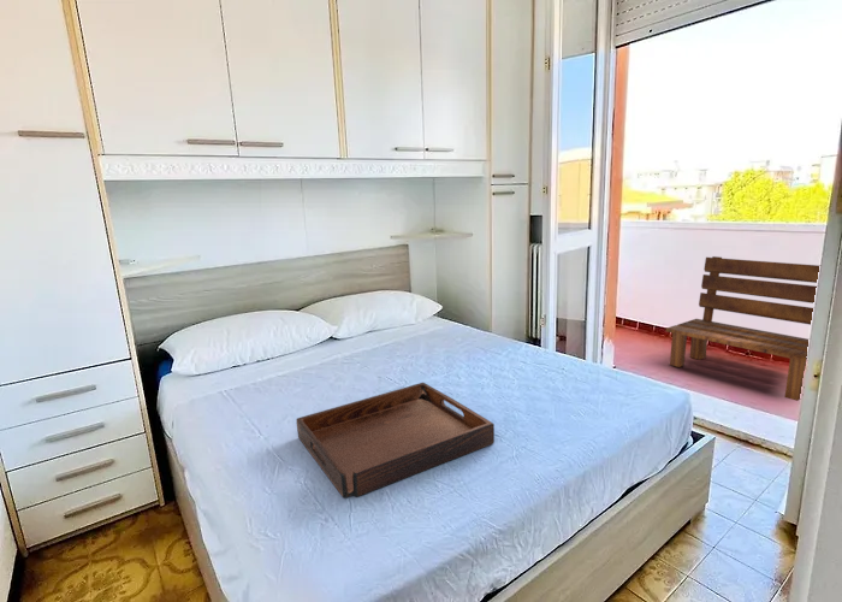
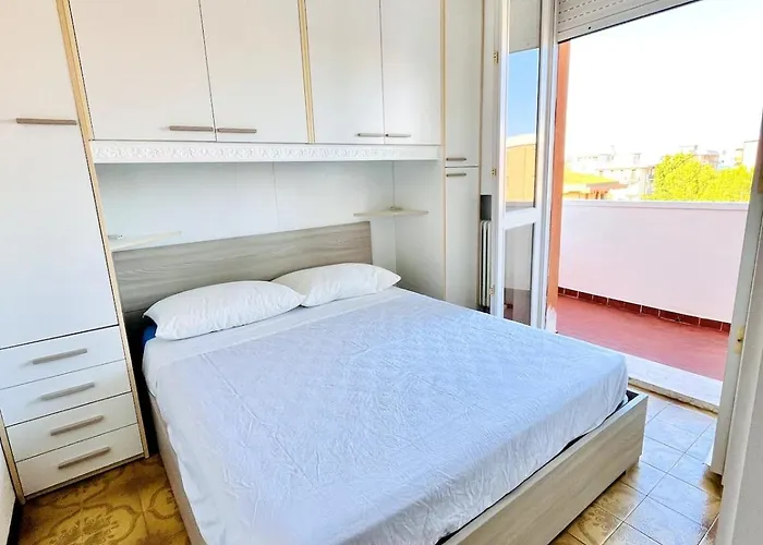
- serving tray [295,382,496,498]
- bench [665,255,820,402]
